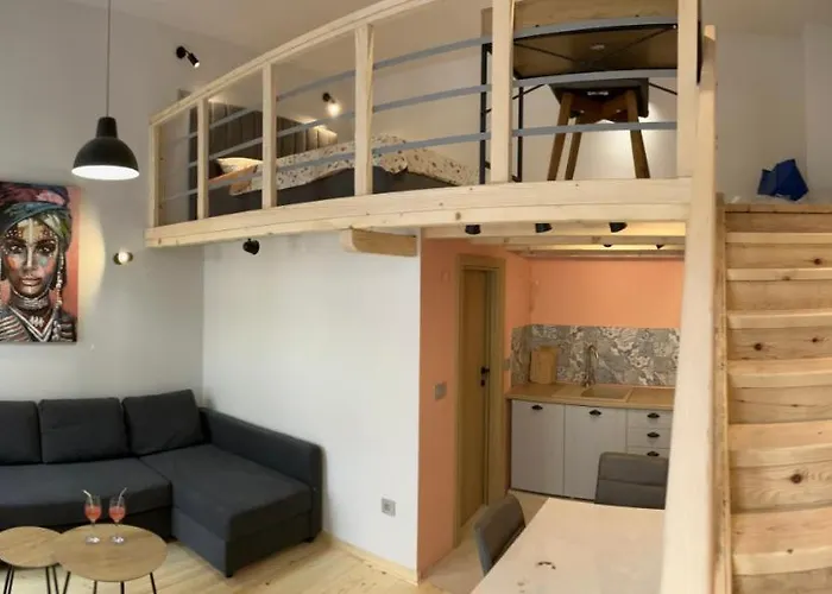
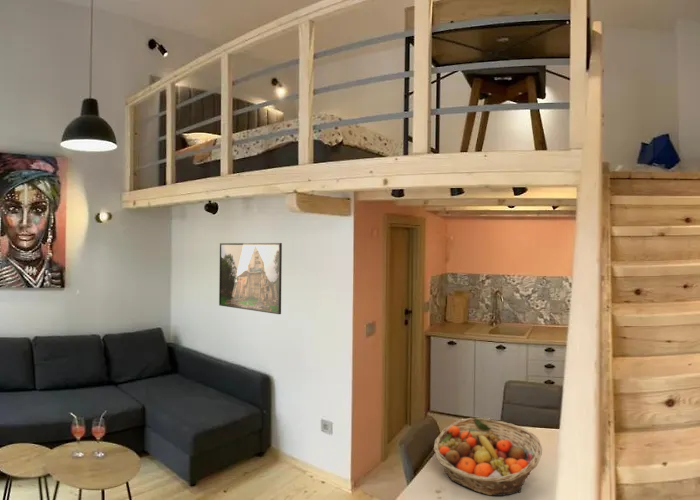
+ fruit basket [432,417,543,497]
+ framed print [218,242,283,315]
